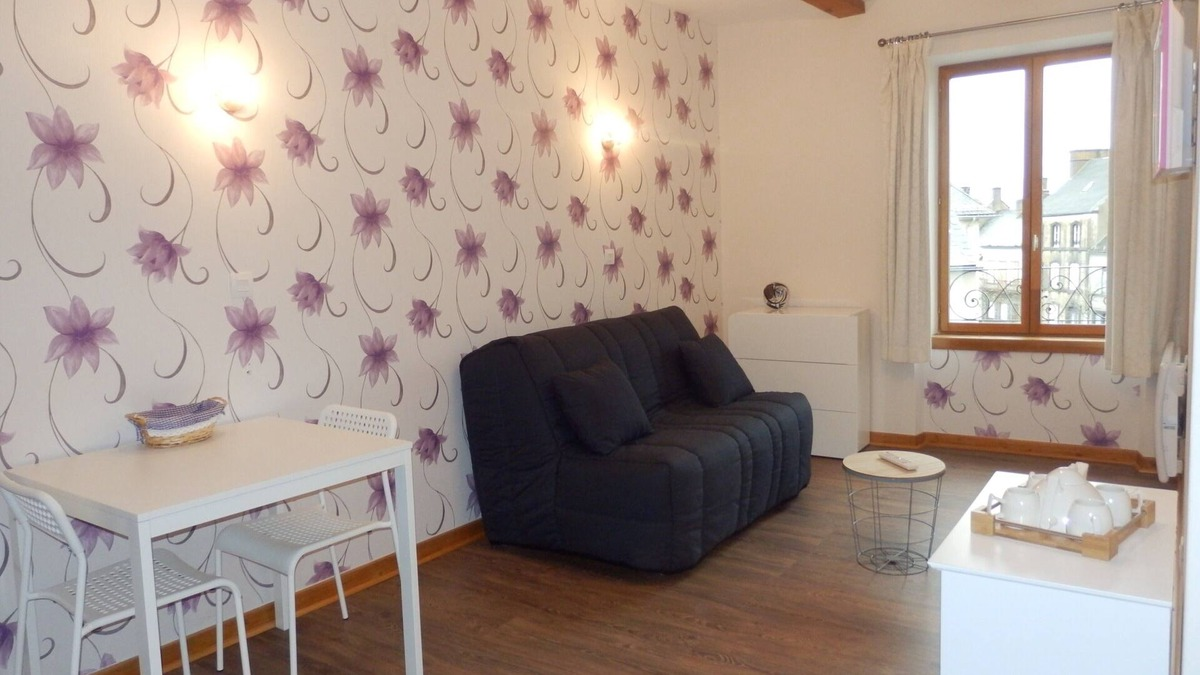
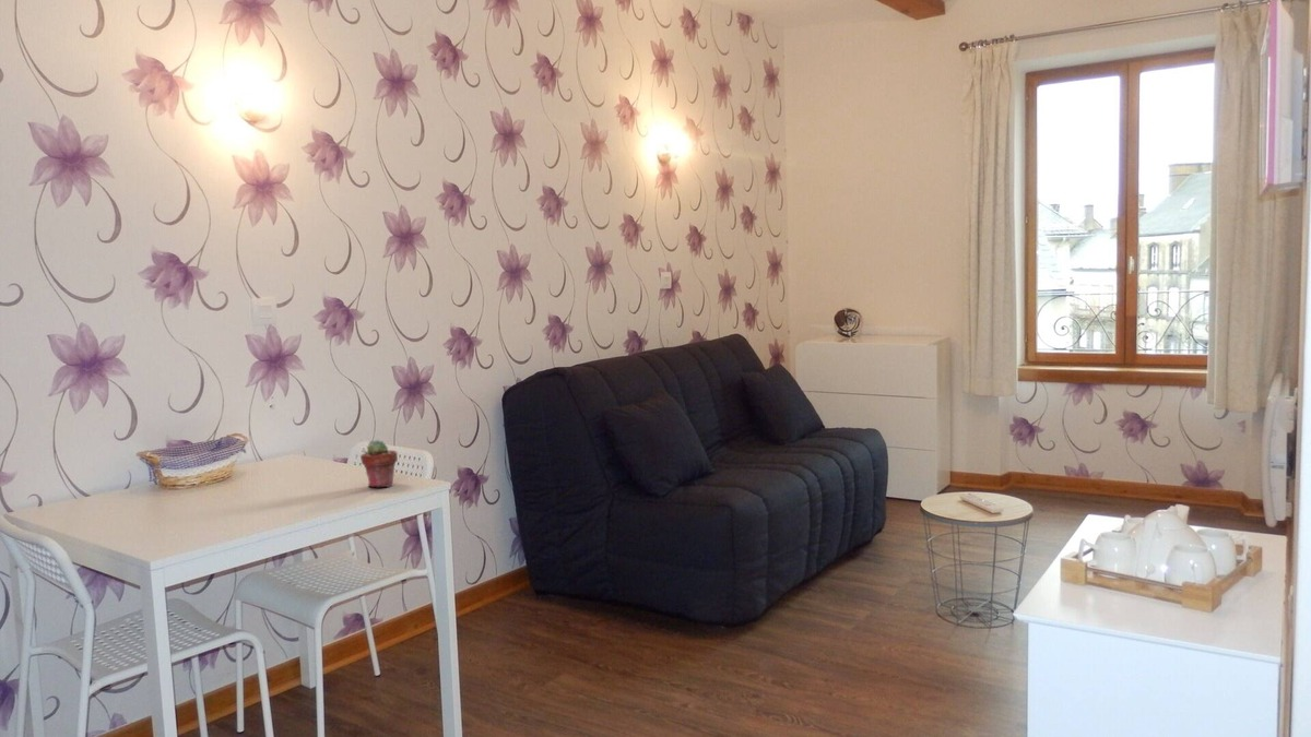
+ potted succulent [359,439,399,488]
